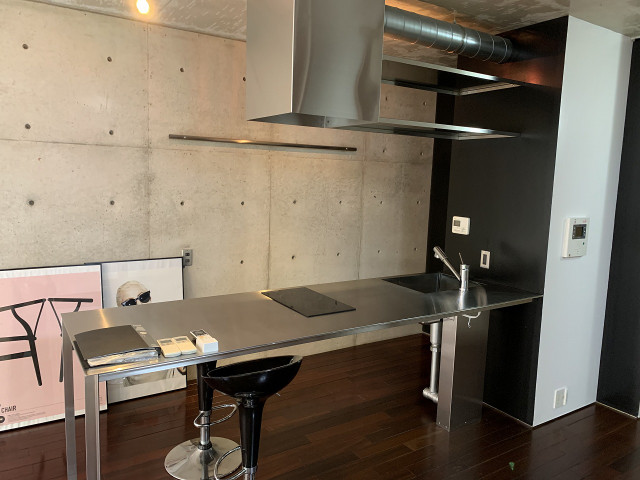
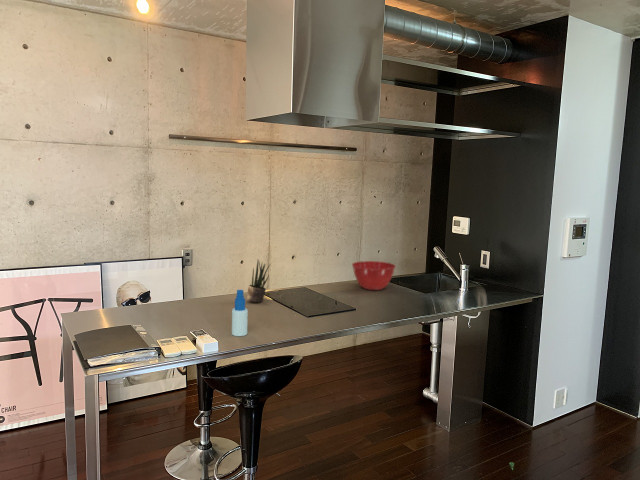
+ spray bottle [231,289,249,337]
+ potted plant [246,259,271,303]
+ mixing bowl [351,260,397,291]
